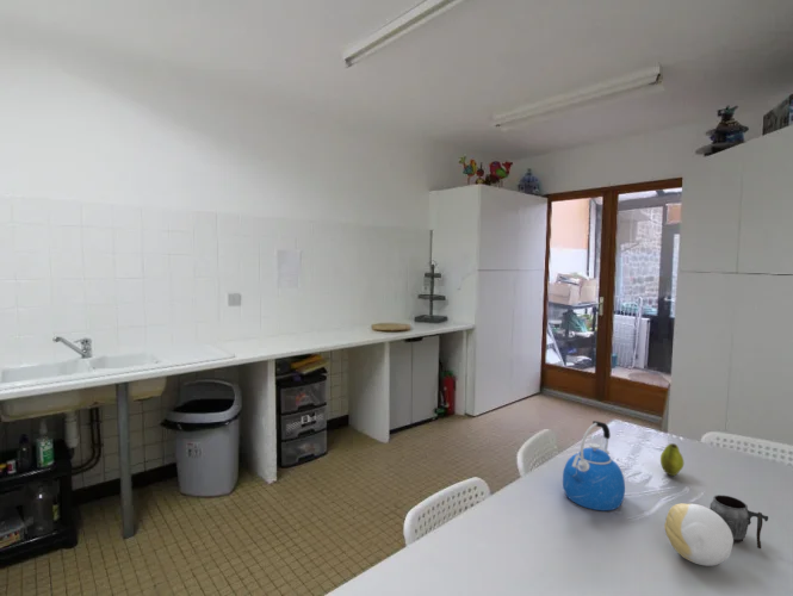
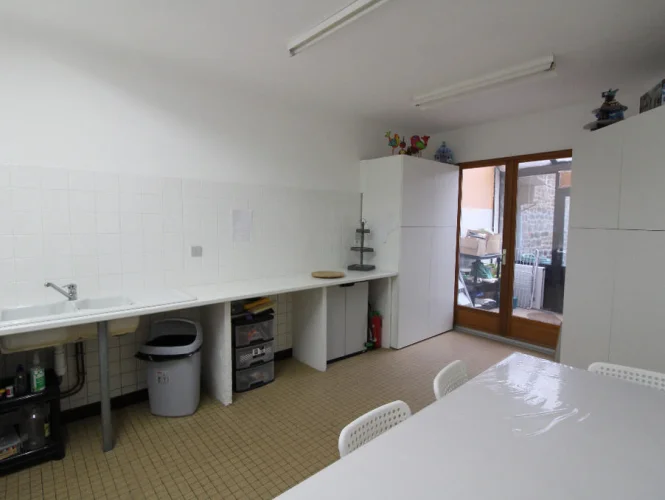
- fruit [659,442,684,477]
- kettle [562,420,626,511]
- decorative ball [663,502,735,567]
- mug [708,493,769,550]
